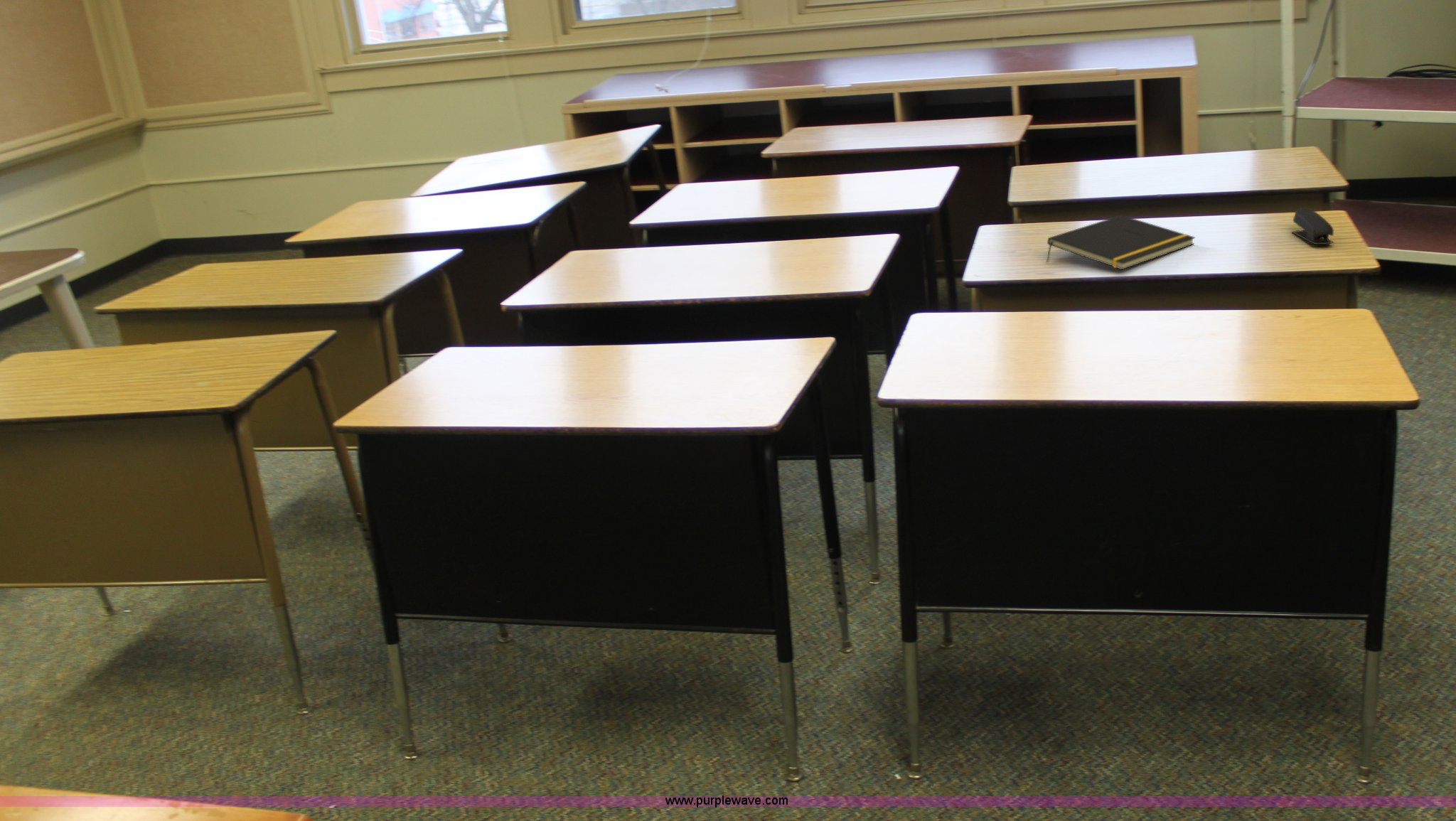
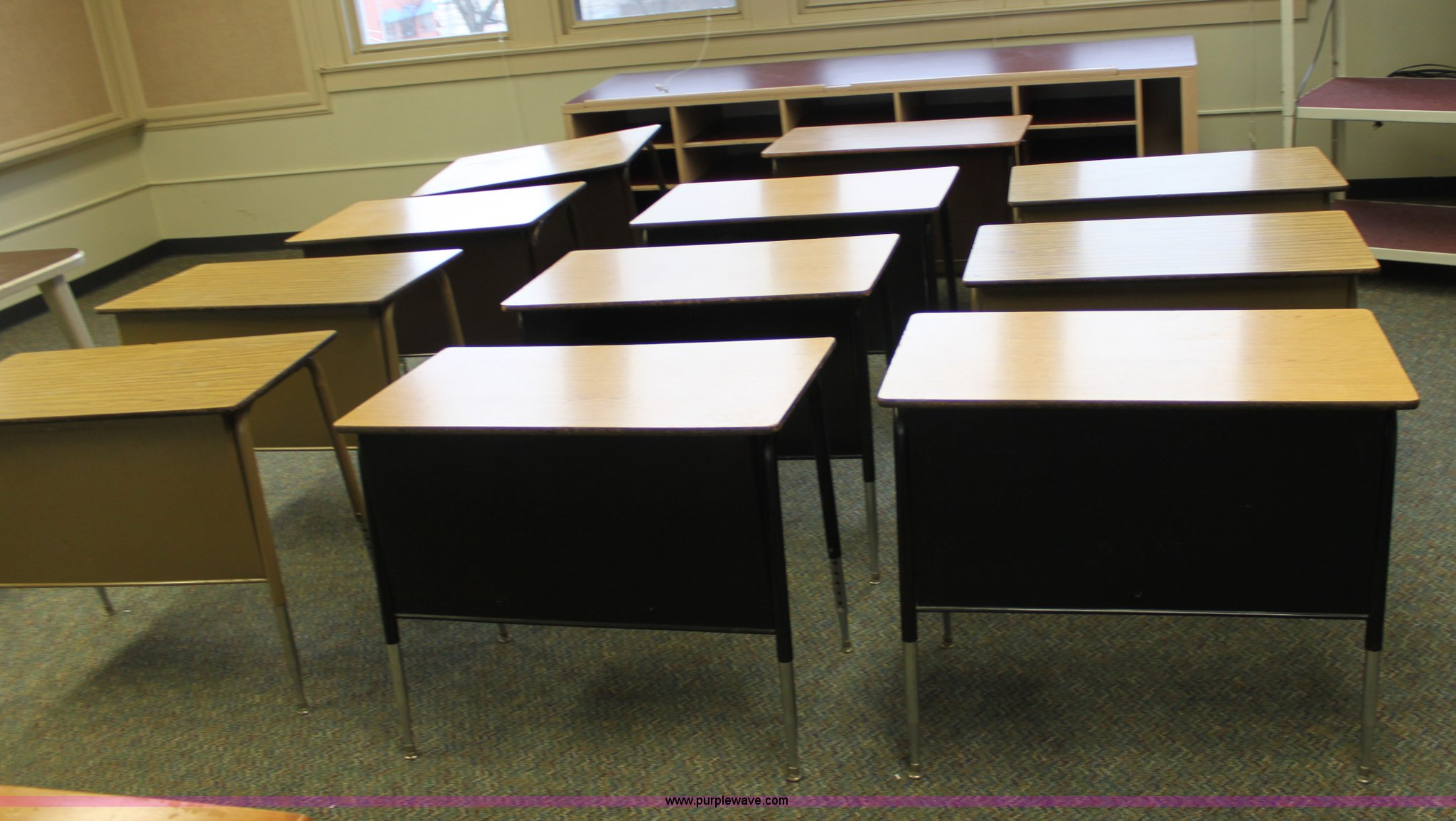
- notepad [1046,214,1196,270]
- stapler [1291,207,1334,245]
